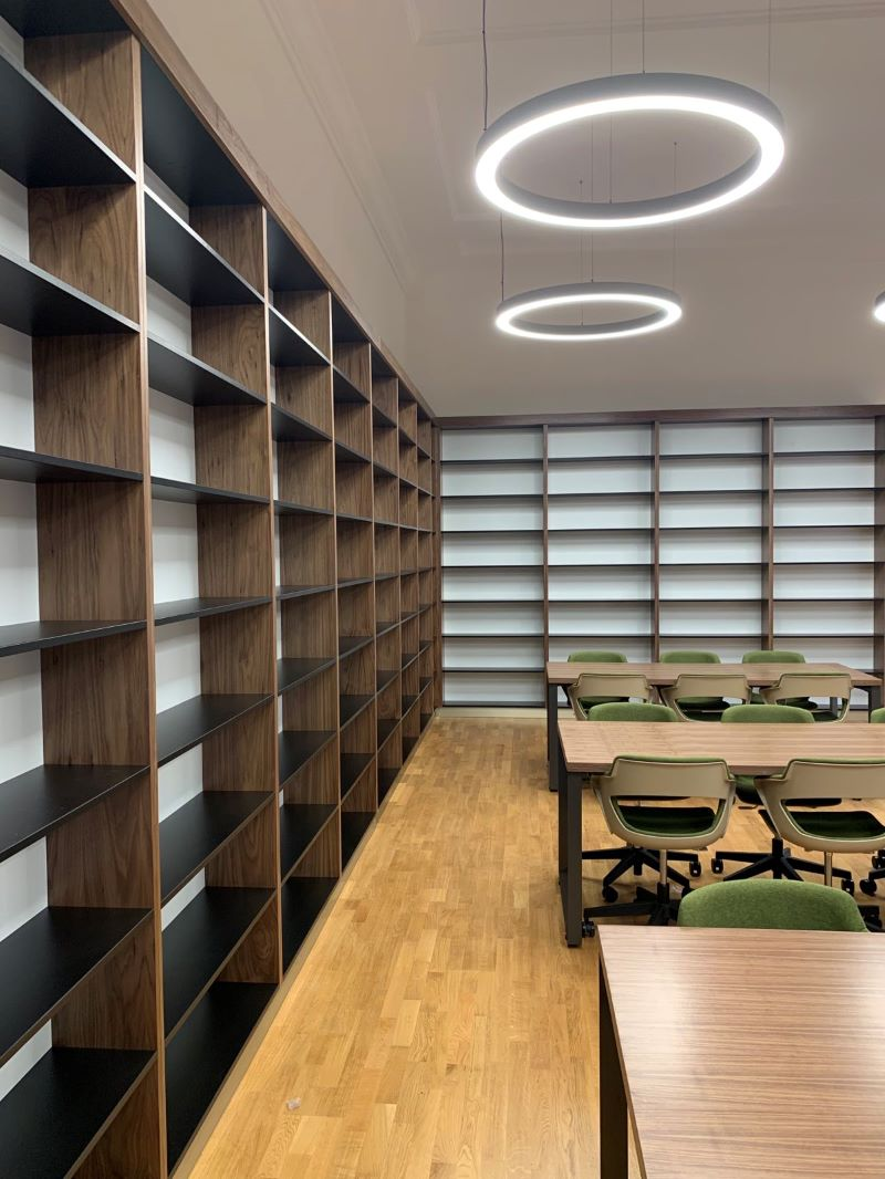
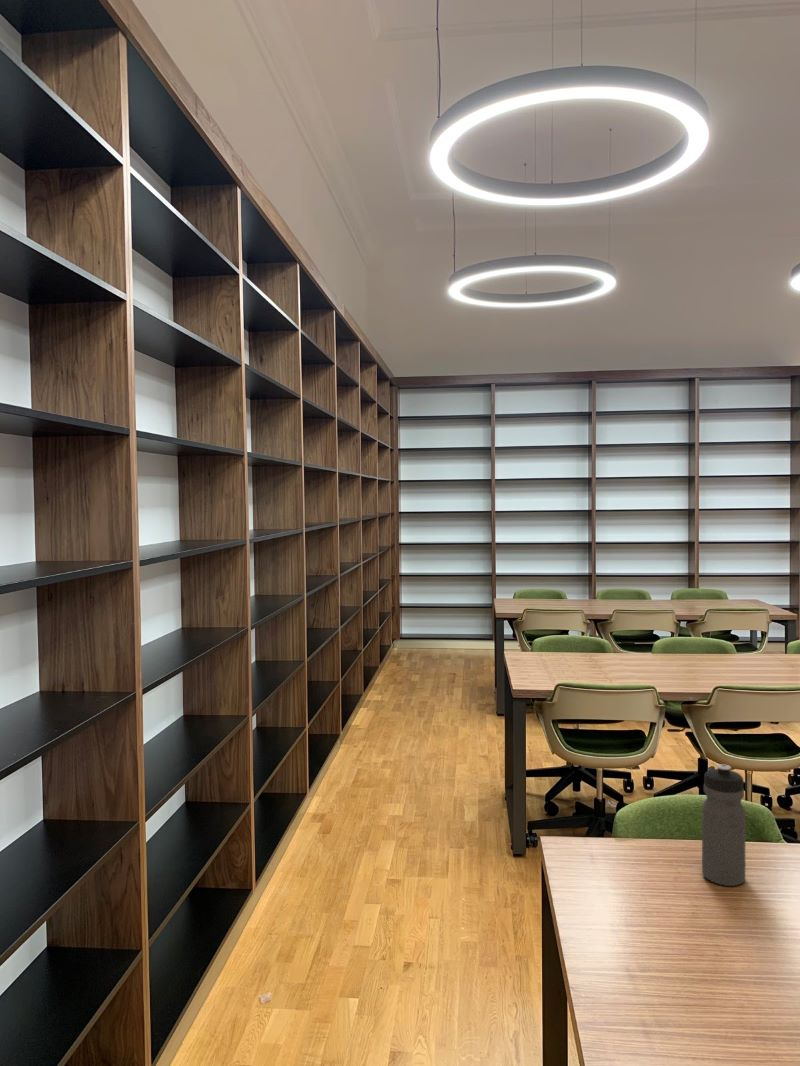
+ water bottle [701,763,747,887]
